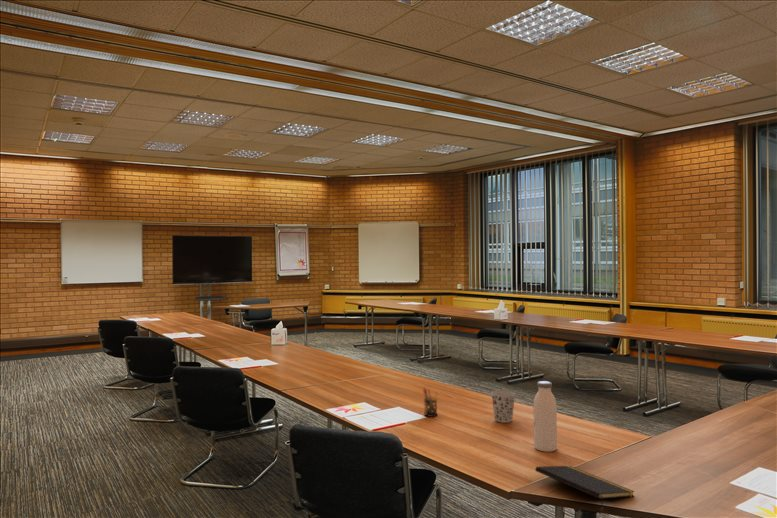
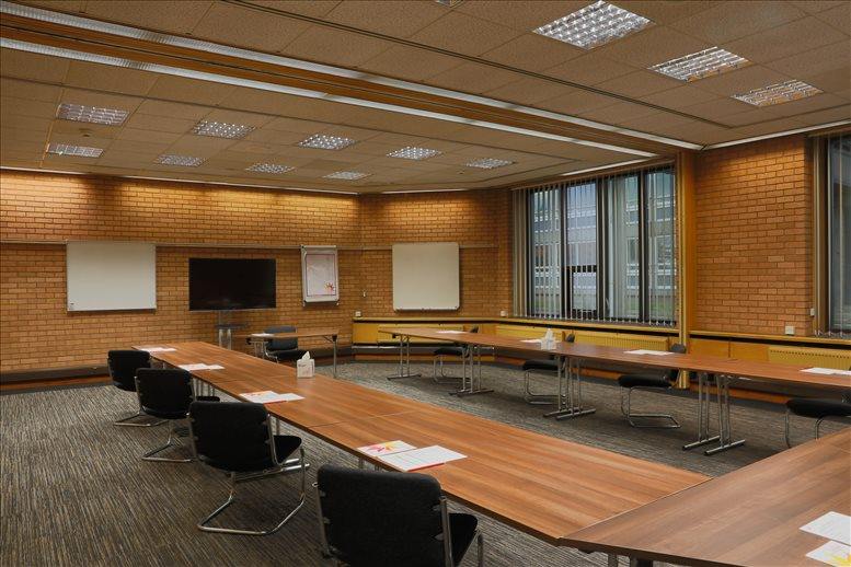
- cup [490,389,516,424]
- notepad [535,465,636,506]
- pen holder [422,387,440,418]
- water bottle [533,380,558,453]
